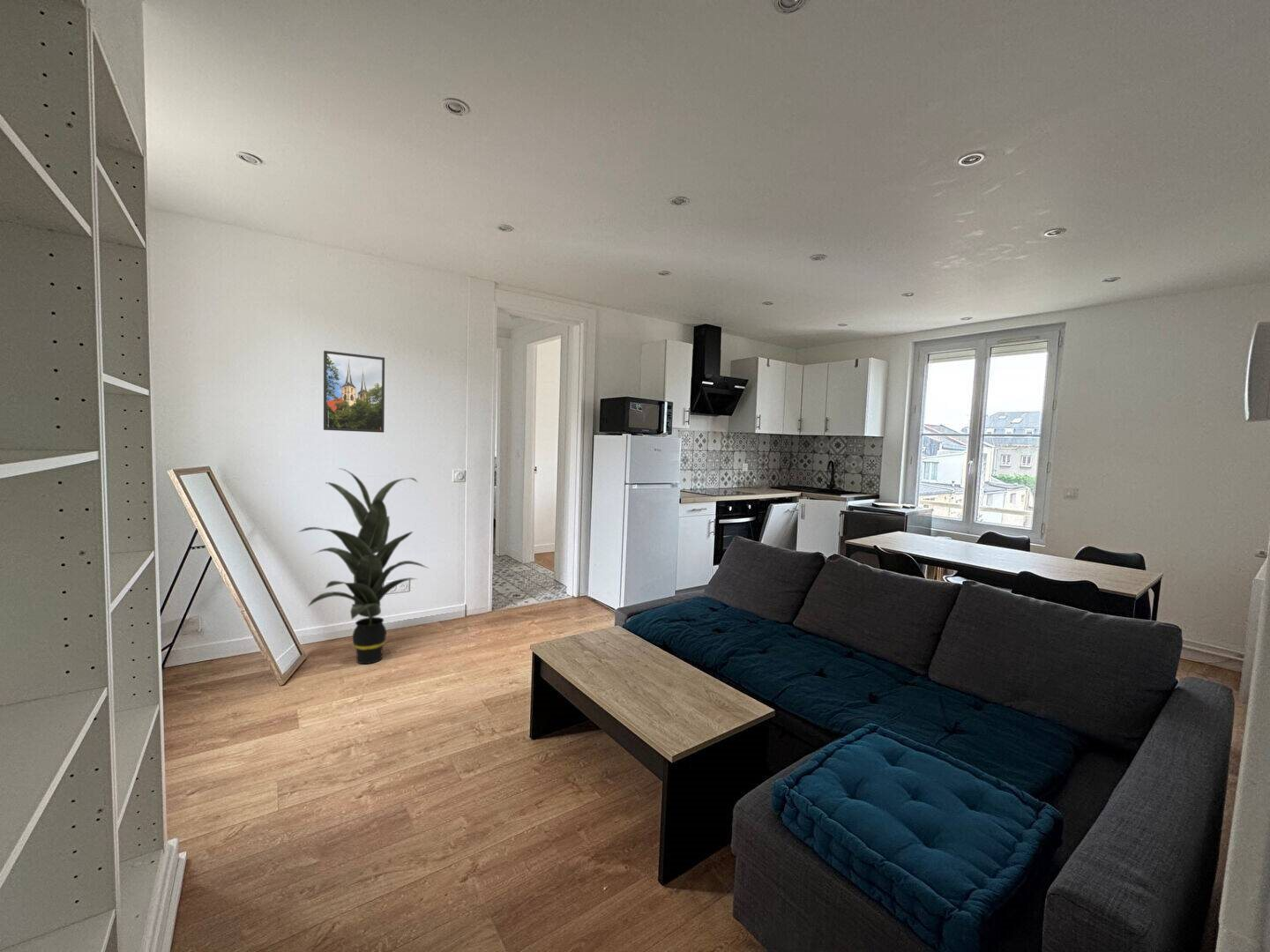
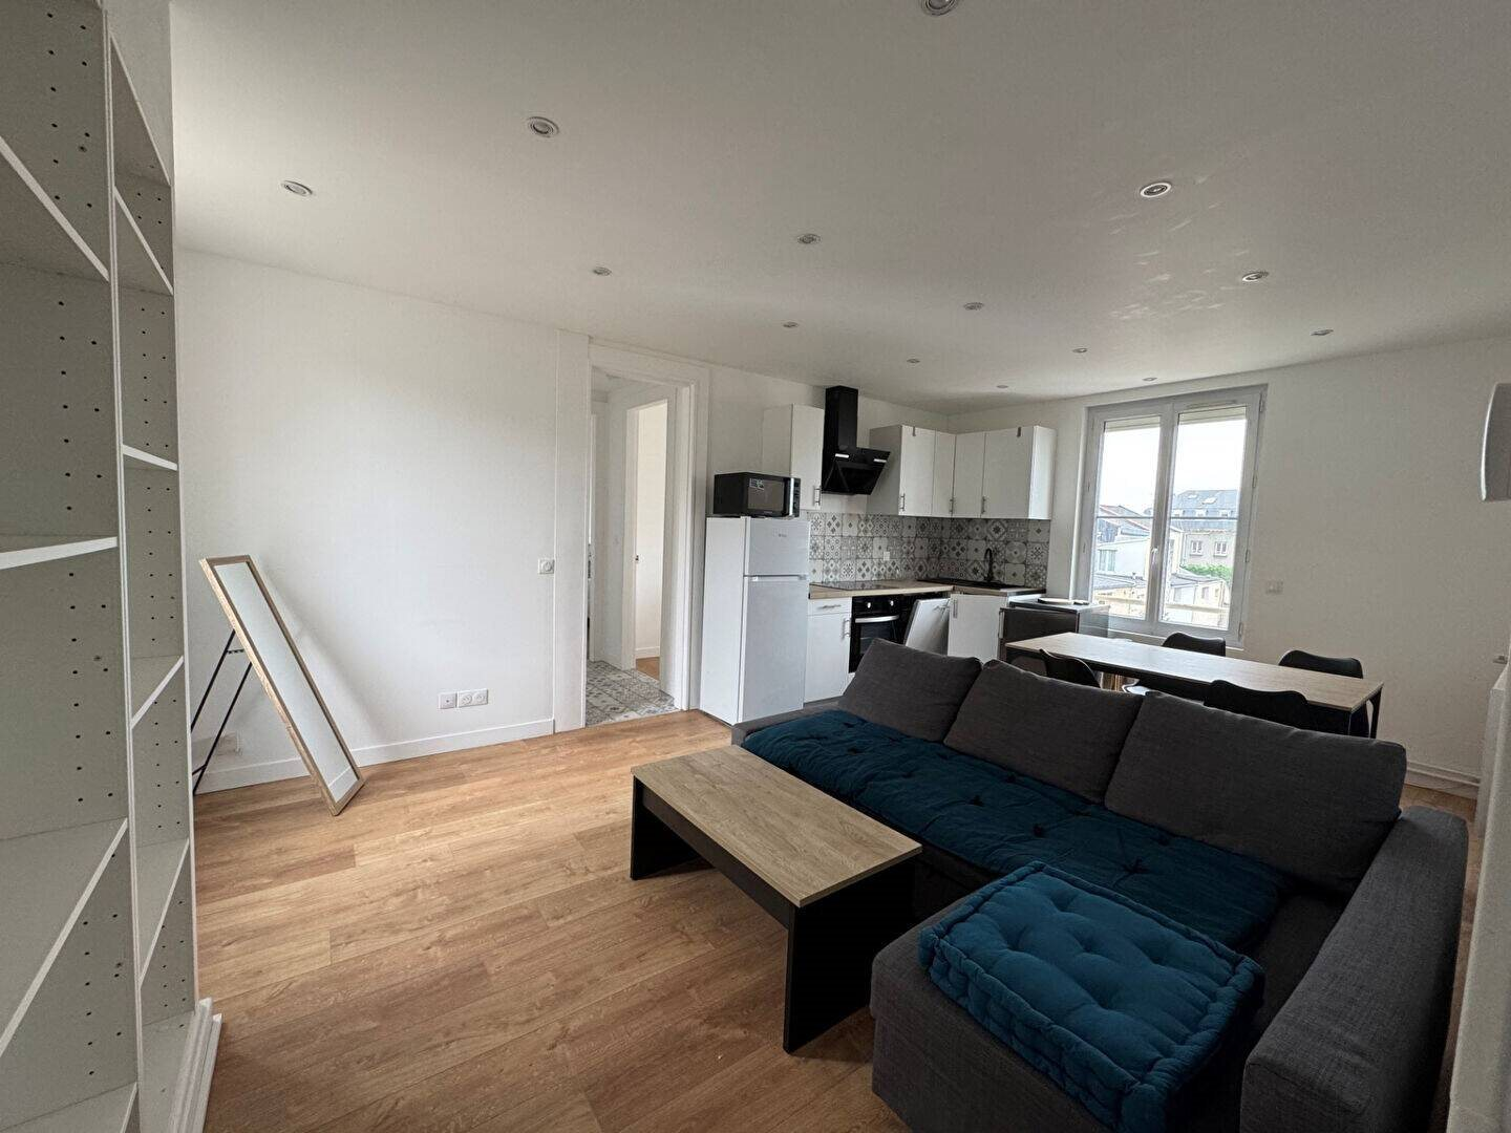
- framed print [323,350,385,434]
- indoor plant [297,467,430,665]
